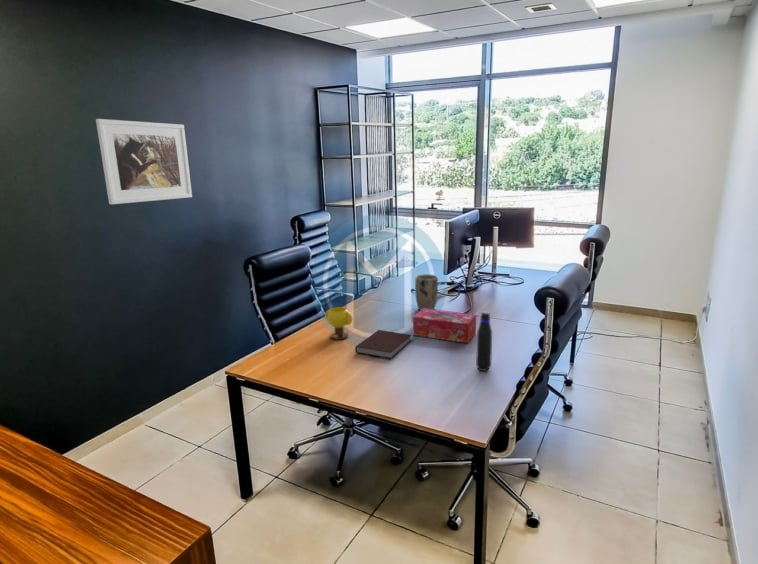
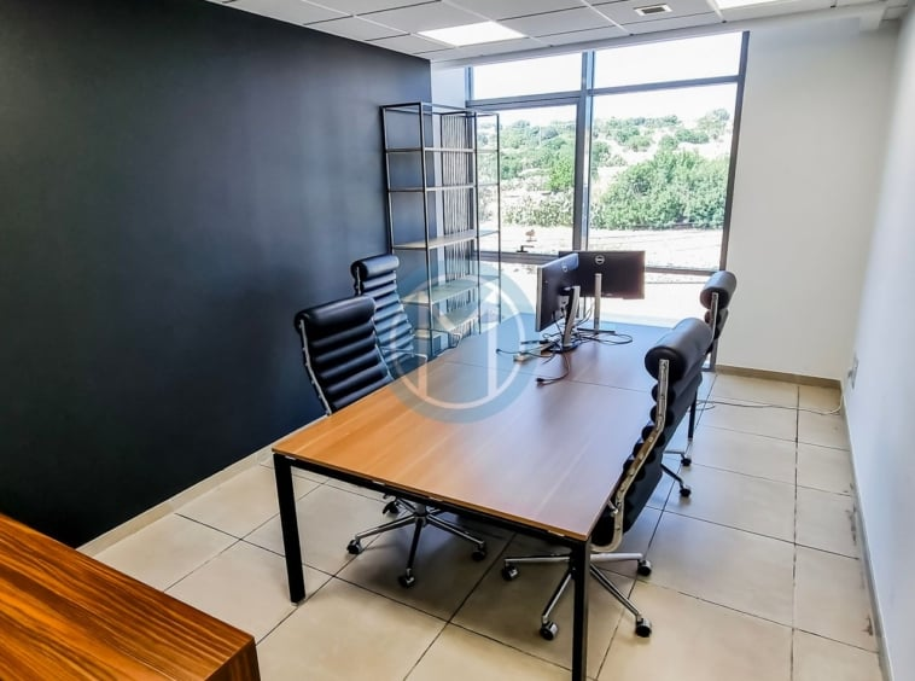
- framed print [95,118,193,205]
- water bottle [475,311,493,372]
- tissue box [412,309,477,344]
- plant pot [414,273,439,311]
- notebook [354,329,413,359]
- mug [324,306,353,341]
